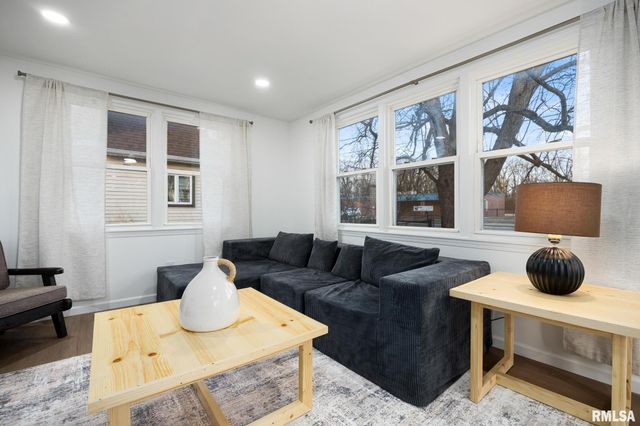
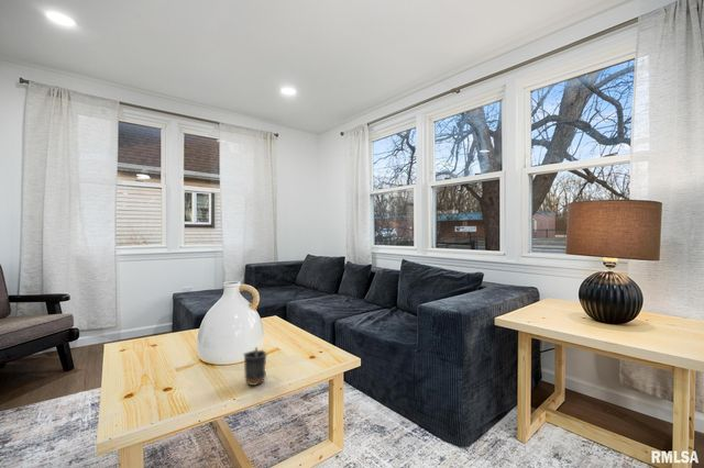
+ mug [242,346,267,387]
